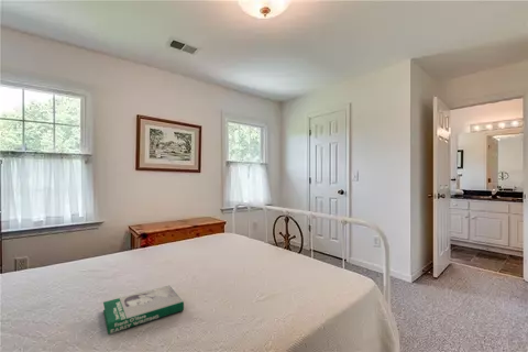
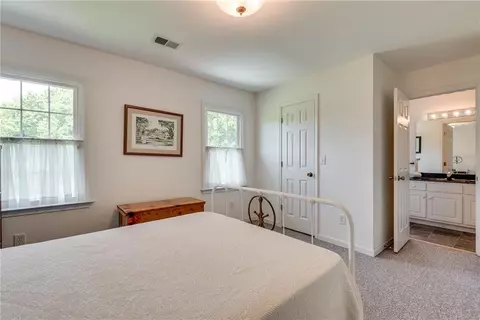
- book [102,285,185,336]
